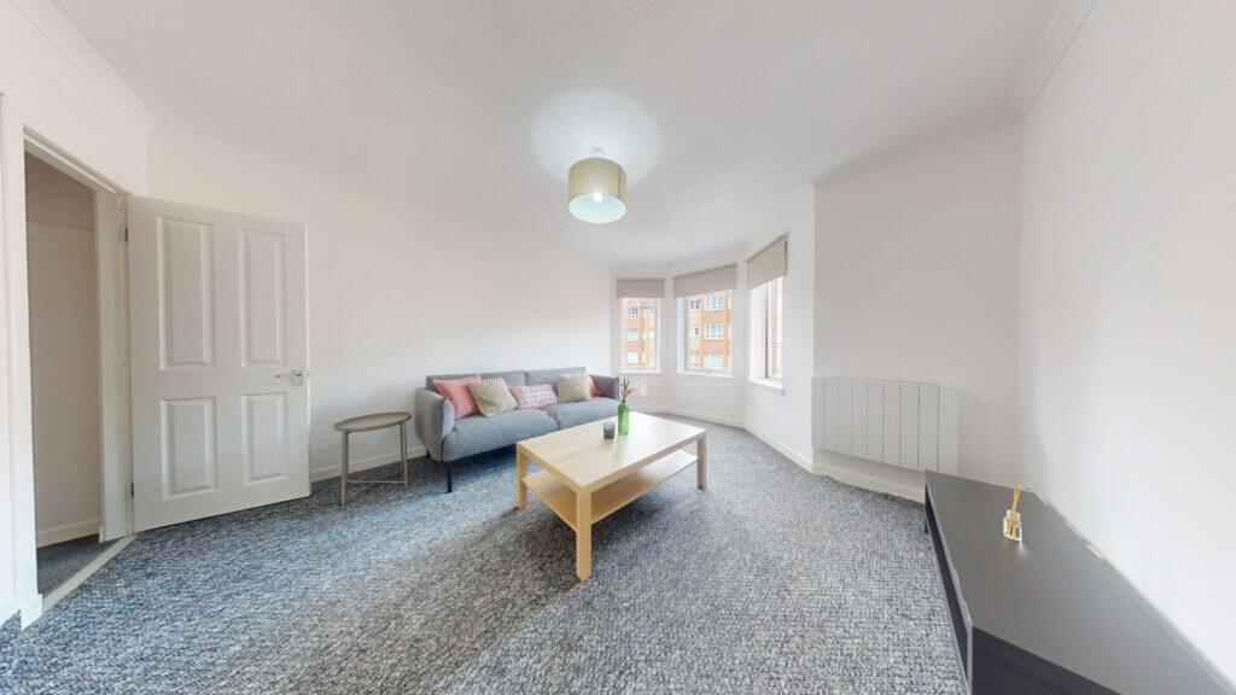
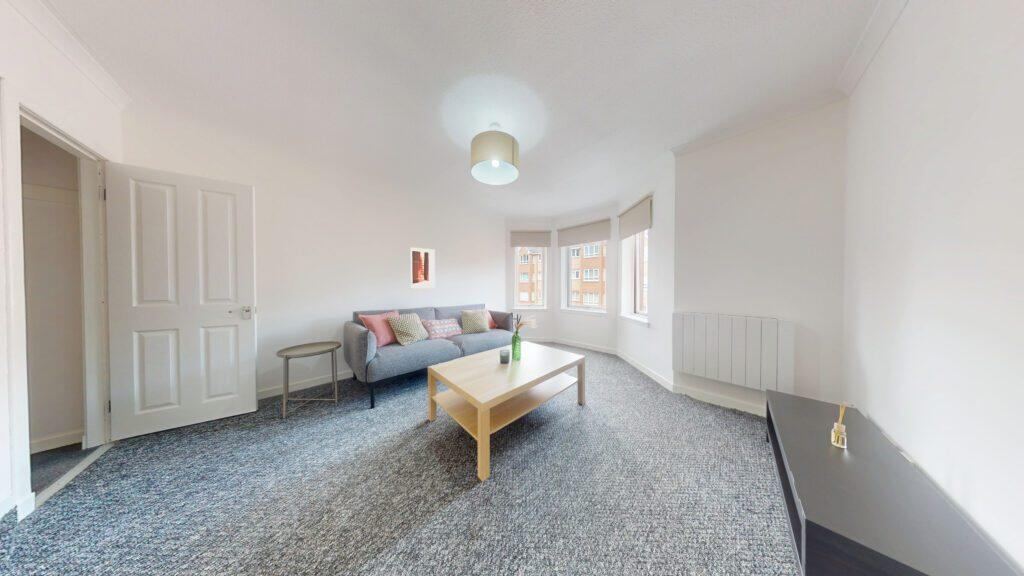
+ wall art [409,246,436,289]
